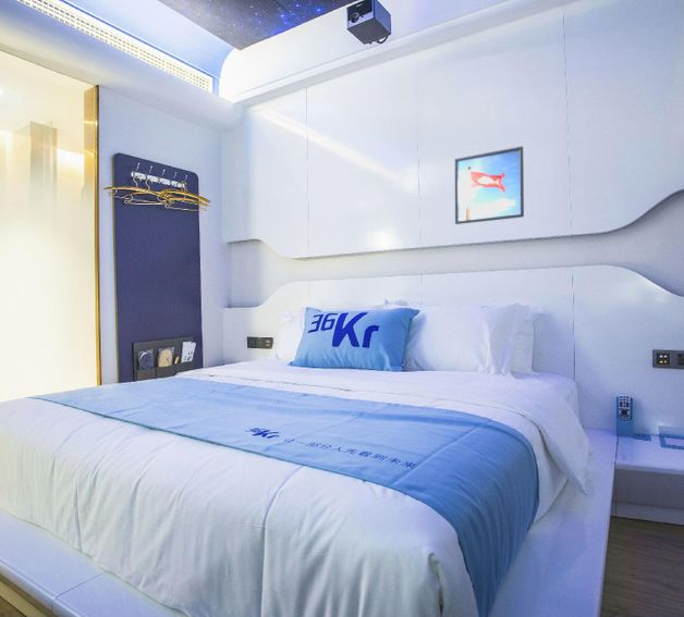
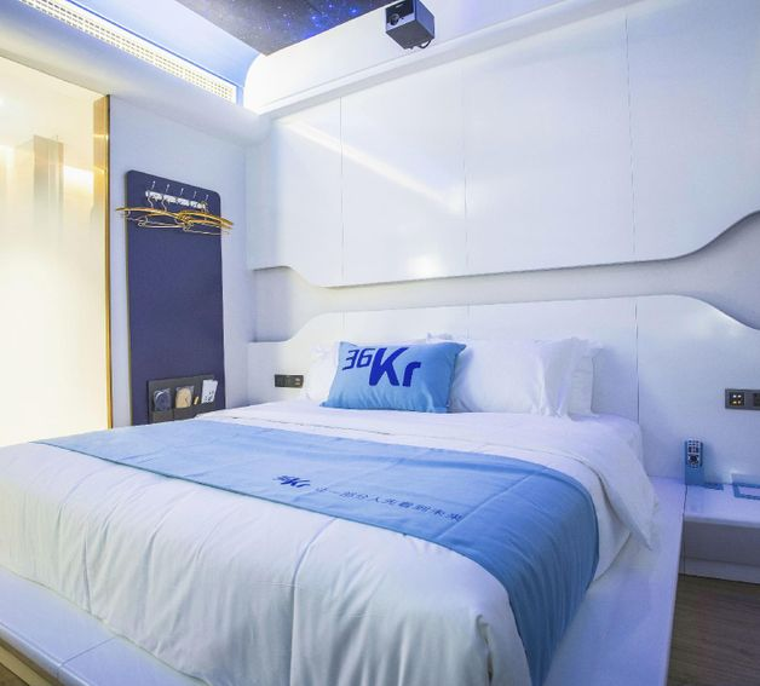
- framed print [453,146,525,225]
